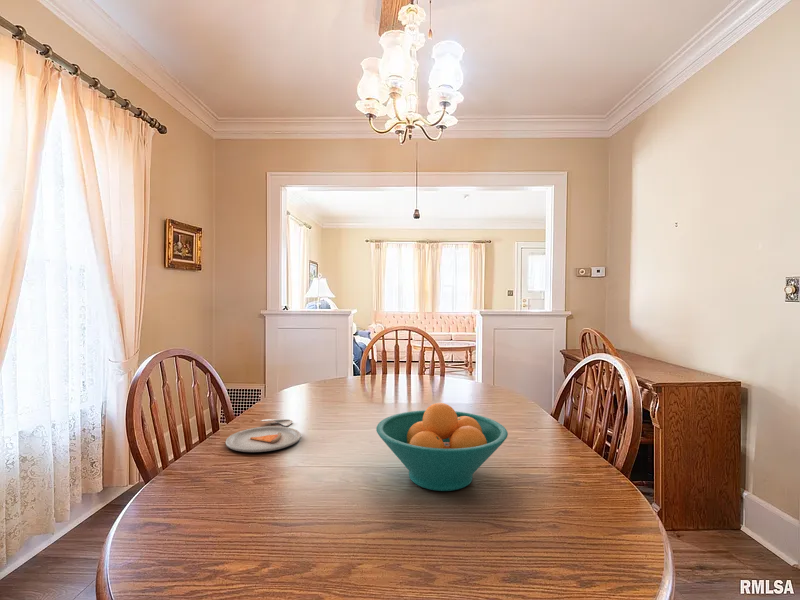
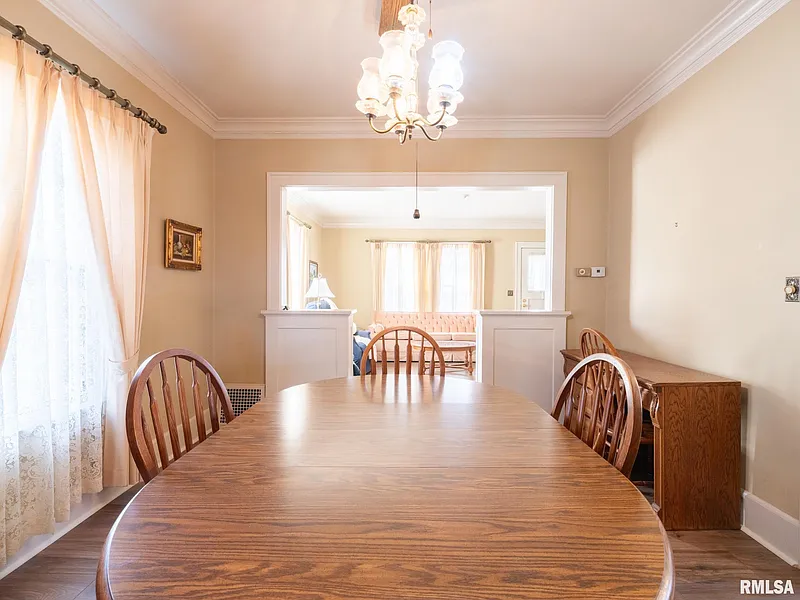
- dinner plate [225,418,302,453]
- fruit bowl [375,402,509,492]
